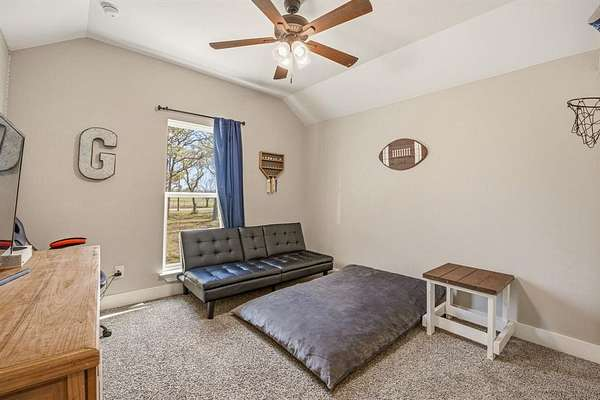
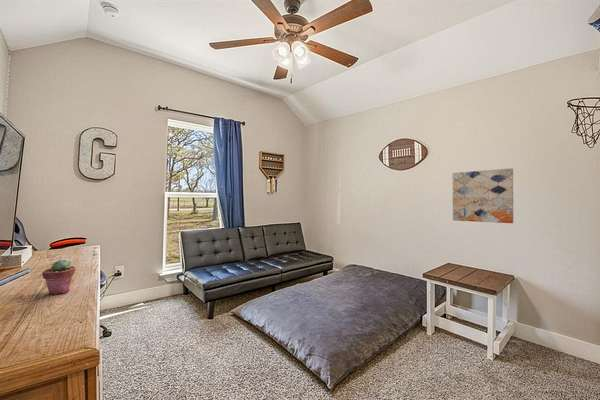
+ wall art [452,167,514,224]
+ potted succulent [41,259,76,295]
